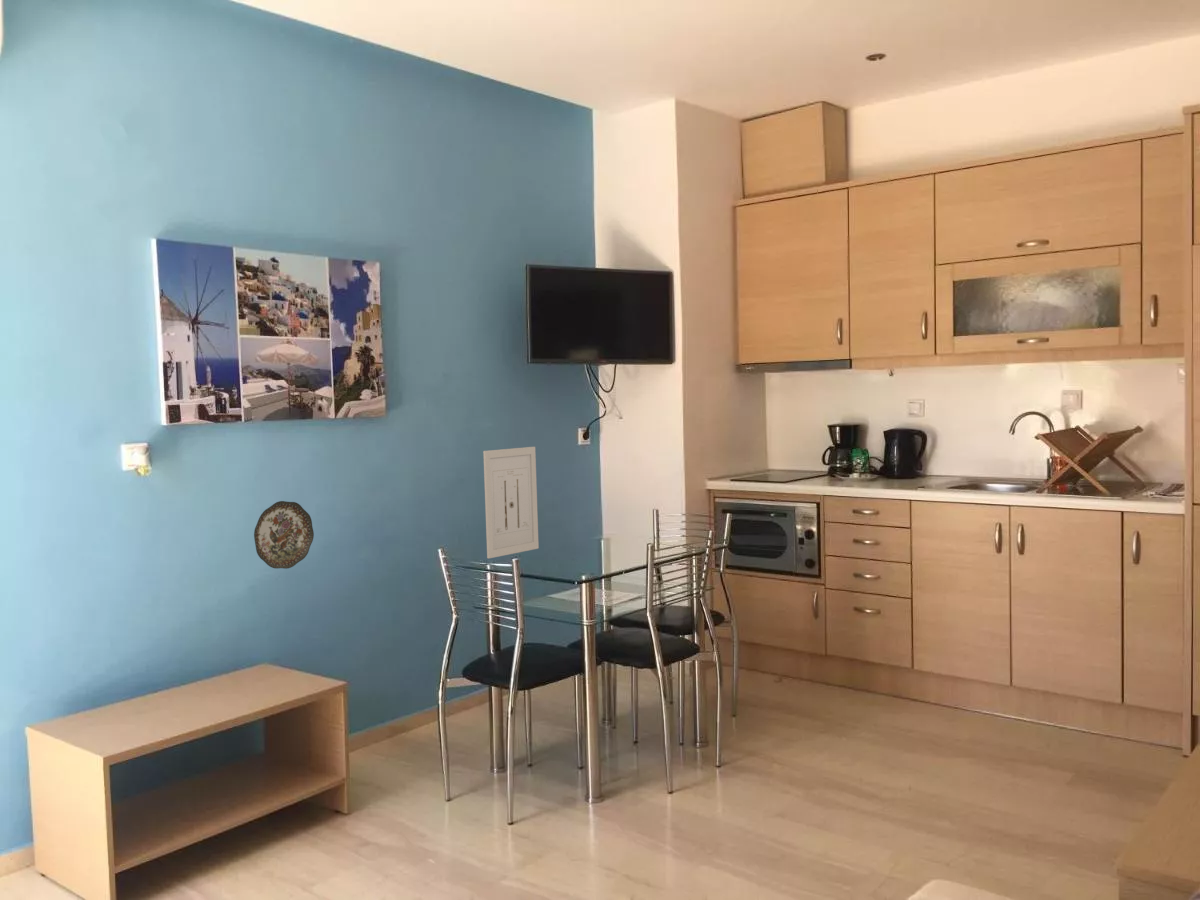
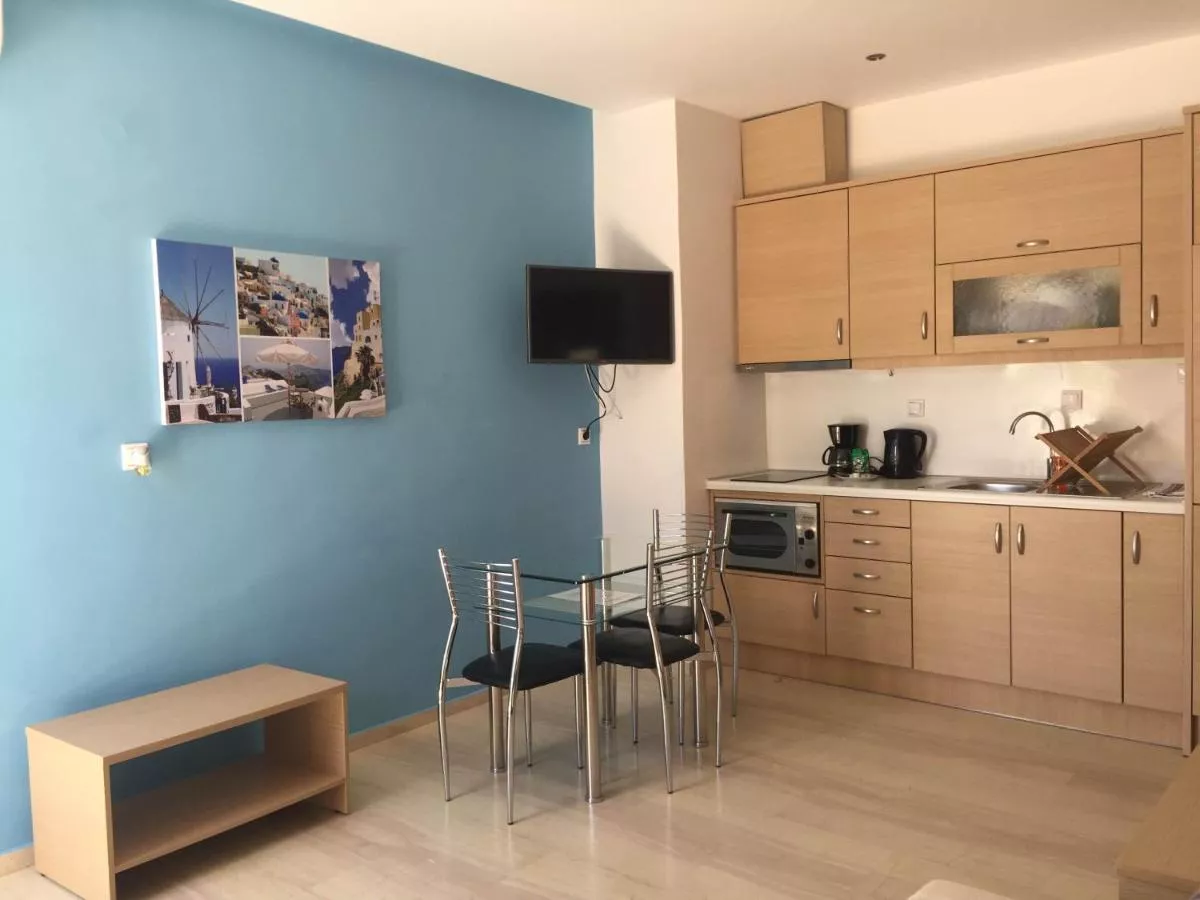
- wall art [482,446,540,559]
- decorative plate [253,500,315,570]
